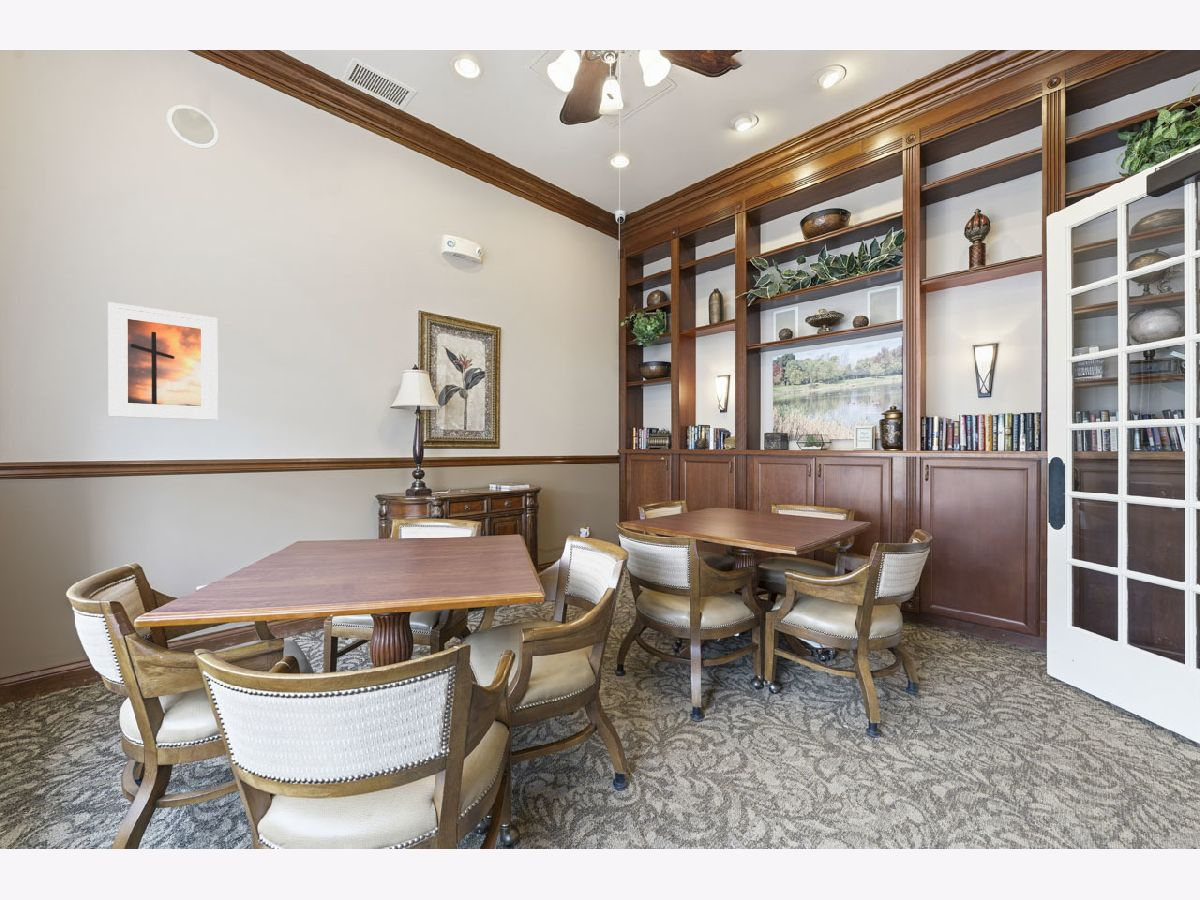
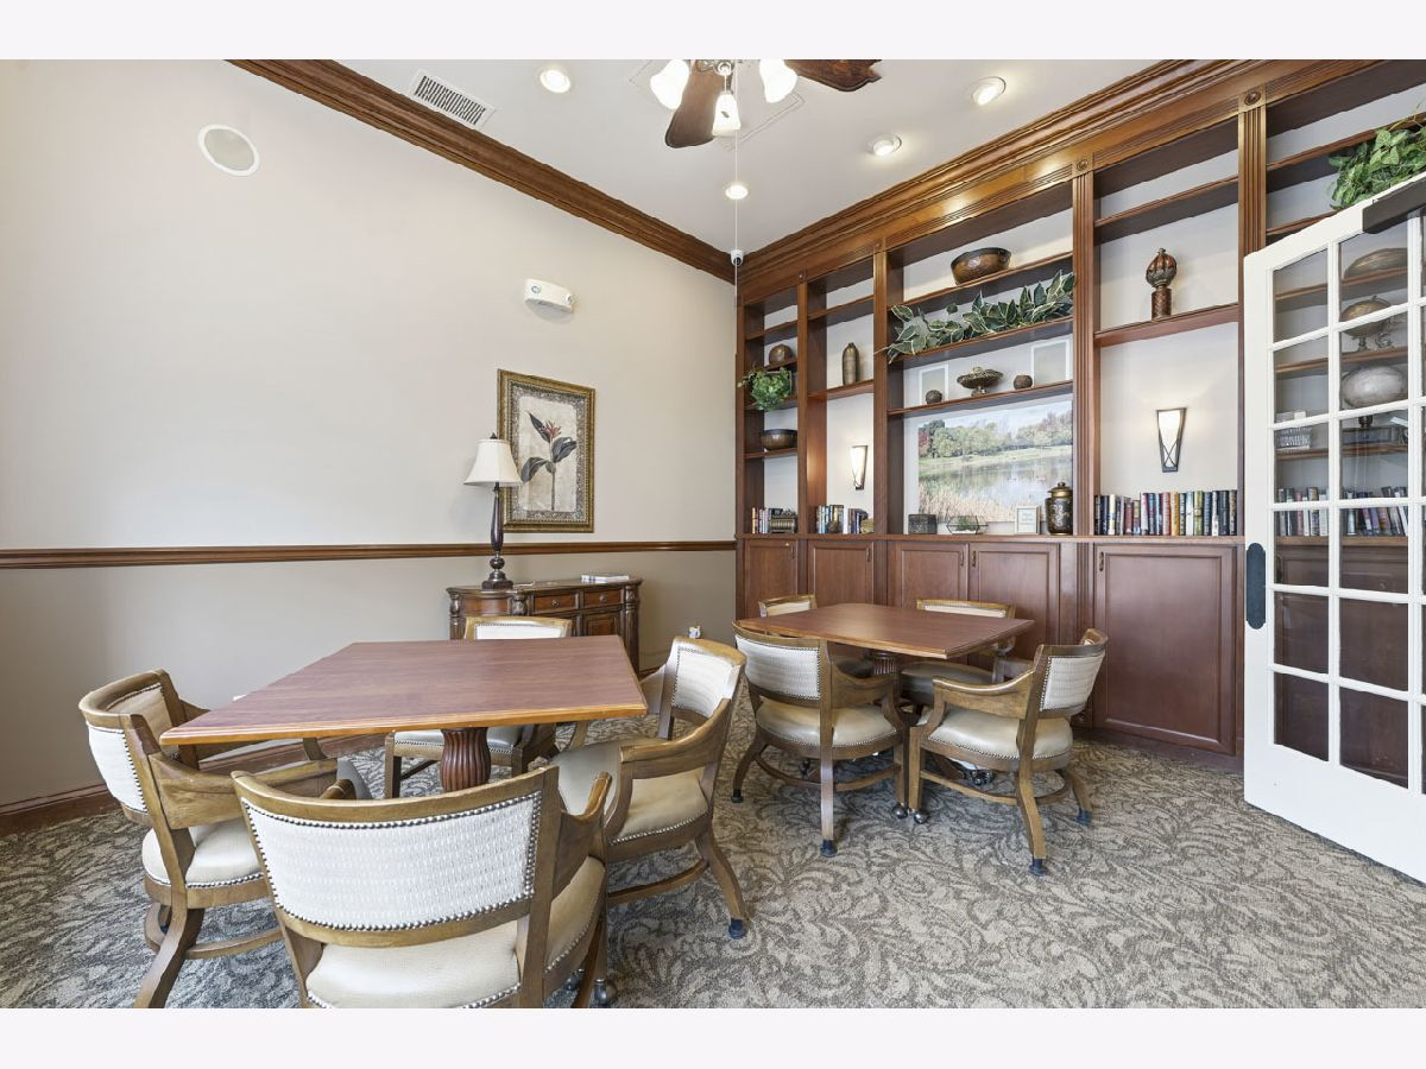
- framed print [107,301,219,421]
